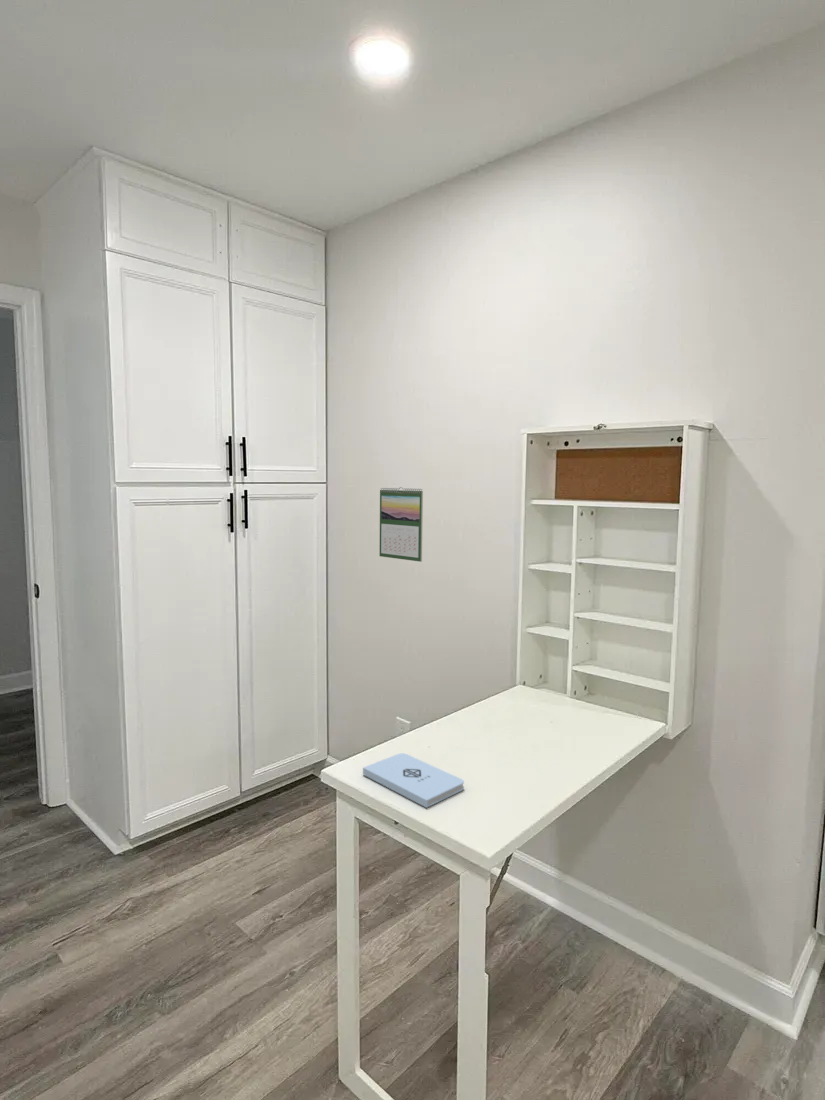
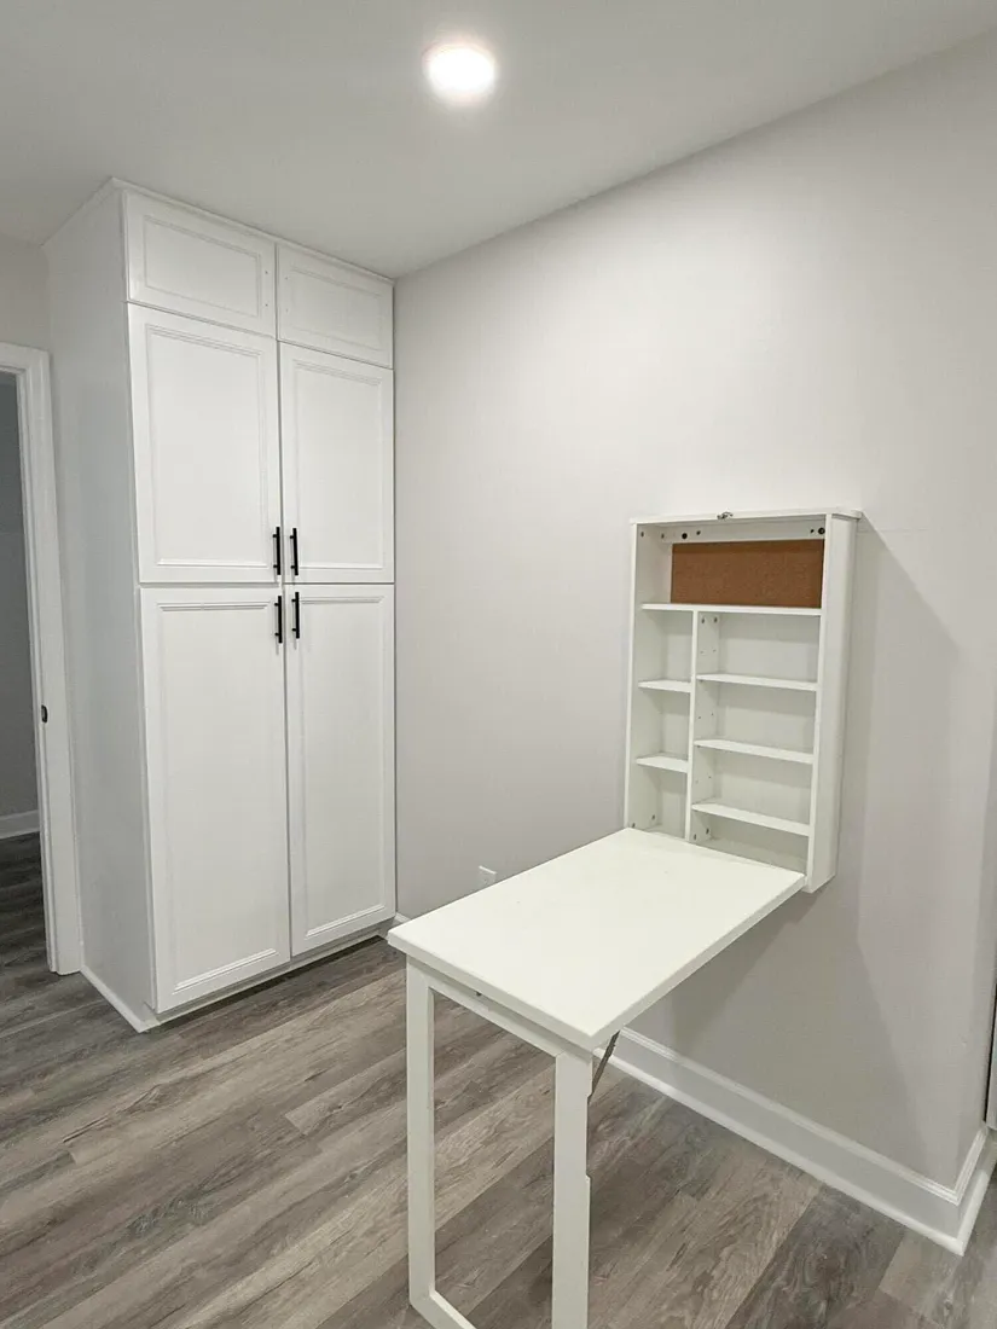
- calendar [379,486,424,563]
- notepad [362,752,465,809]
